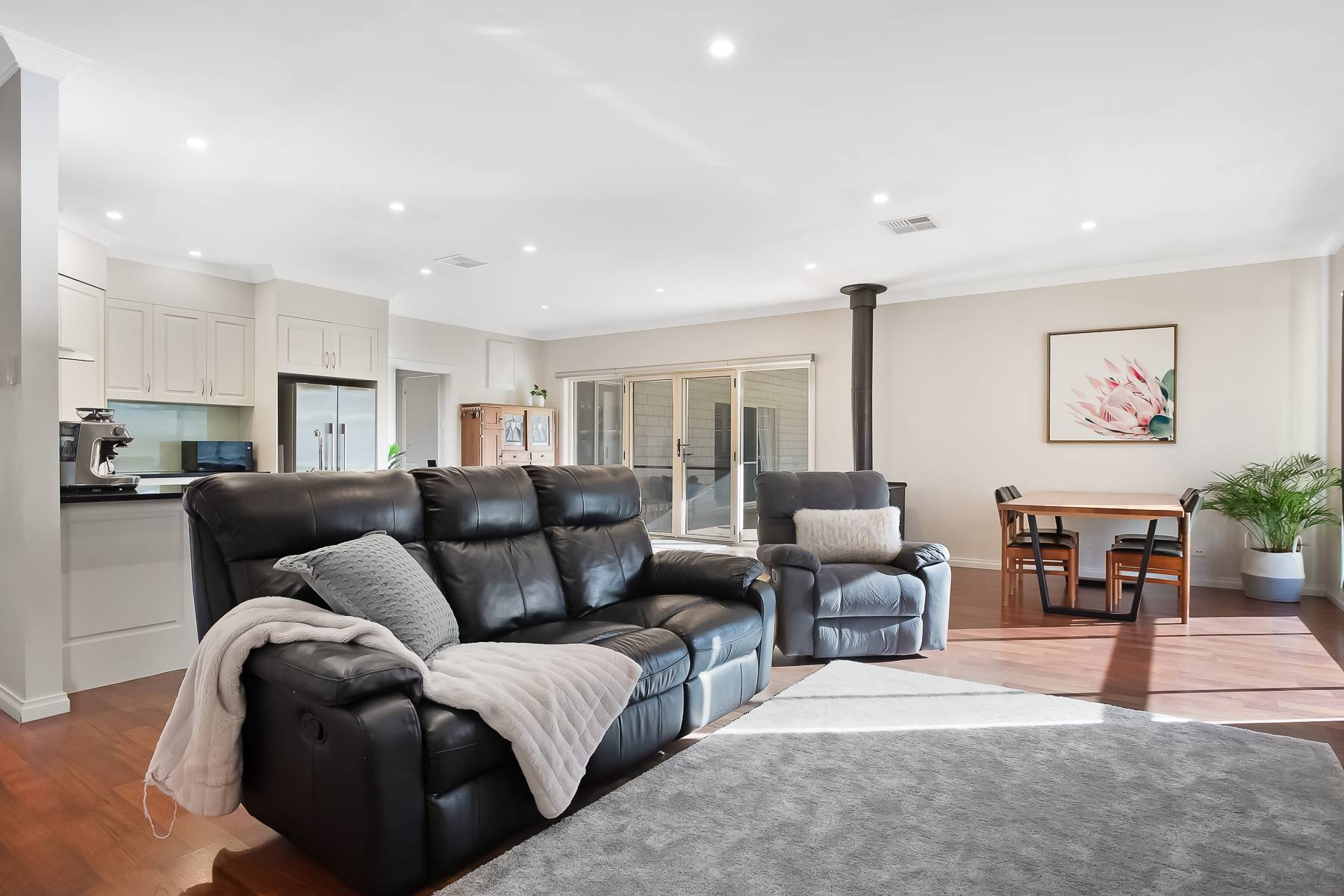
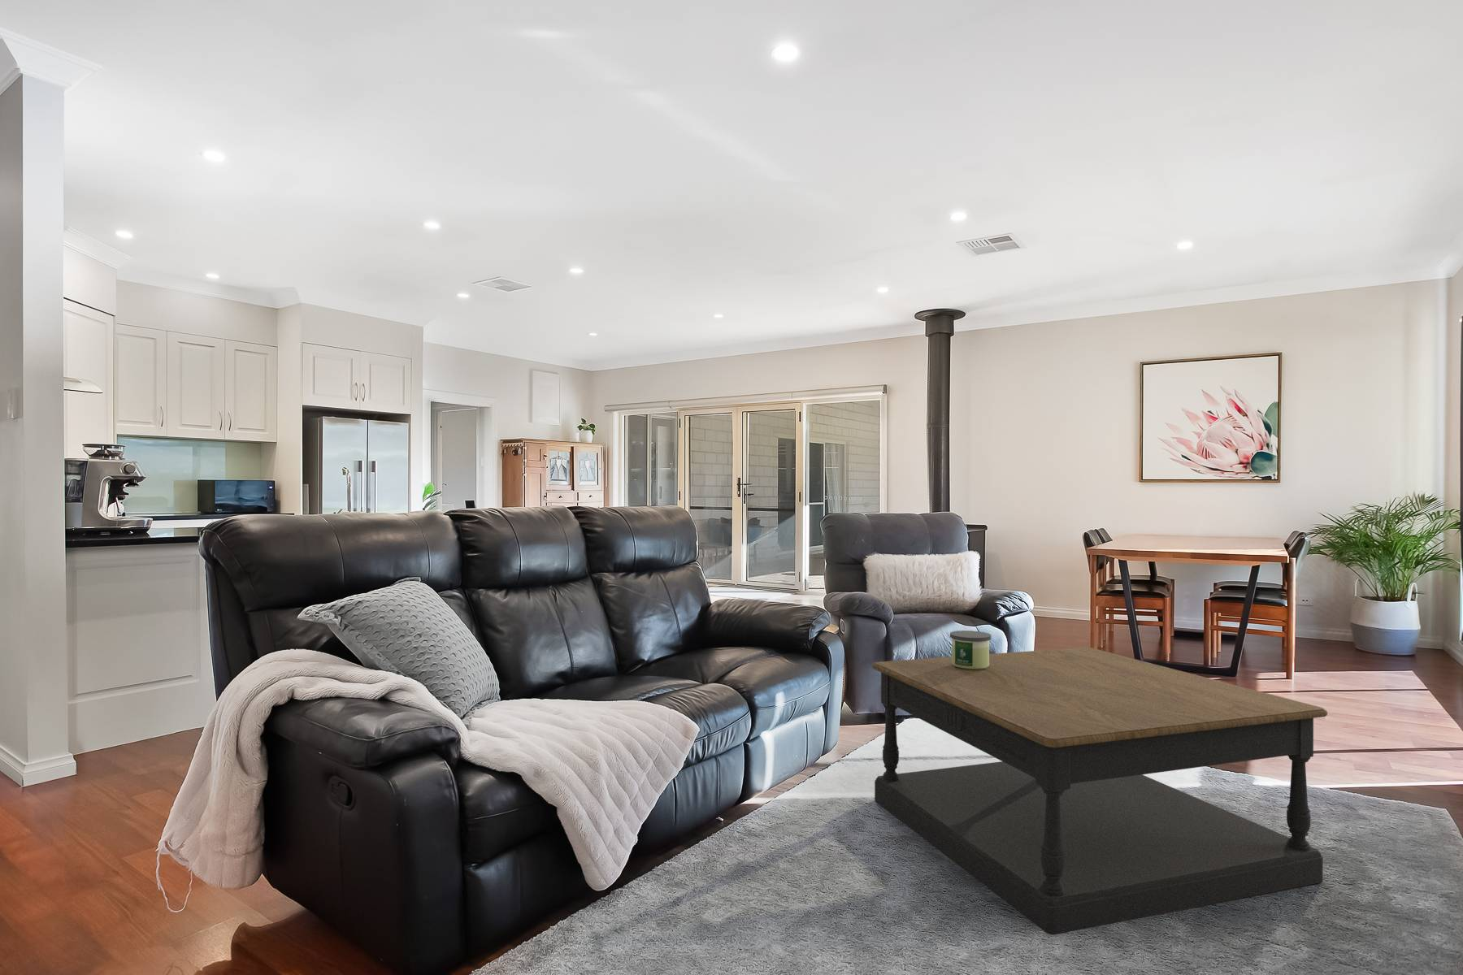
+ coffee table [871,646,1328,935]
+ candle [949,630,992,669]
